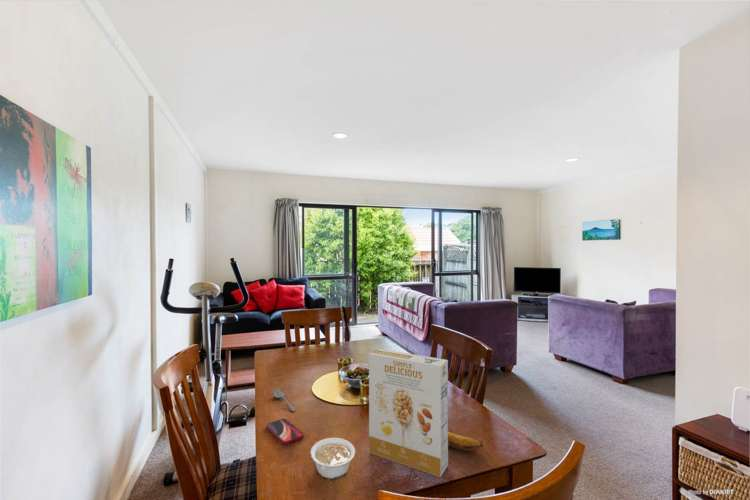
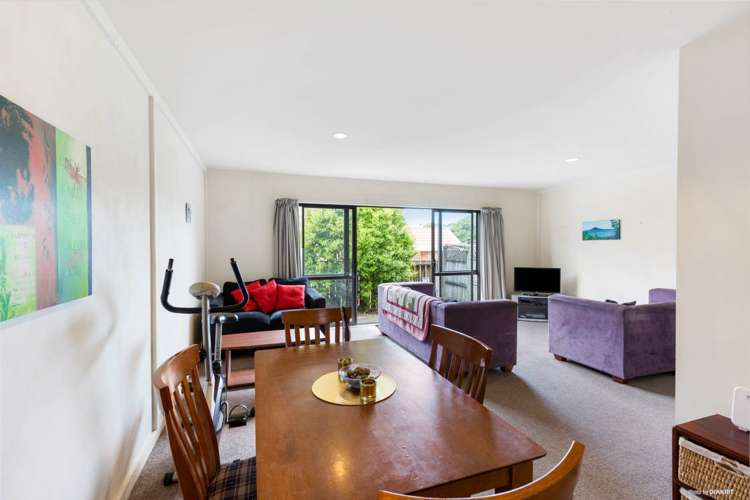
- cereal box [368,348,449,478]
- legume [309,437,356,480]
- banana [448,431,484,452]
- smartphone [265,418,305,445]
- spoon [273,388,296,412]
